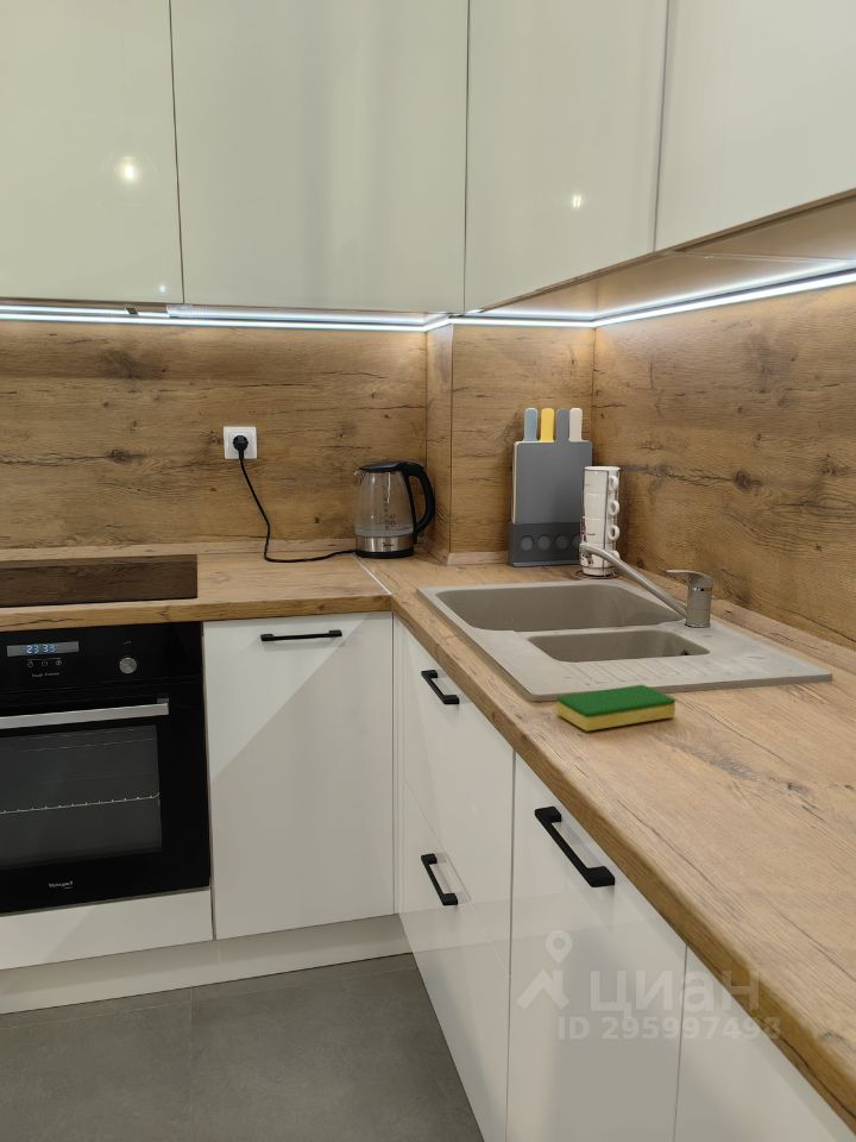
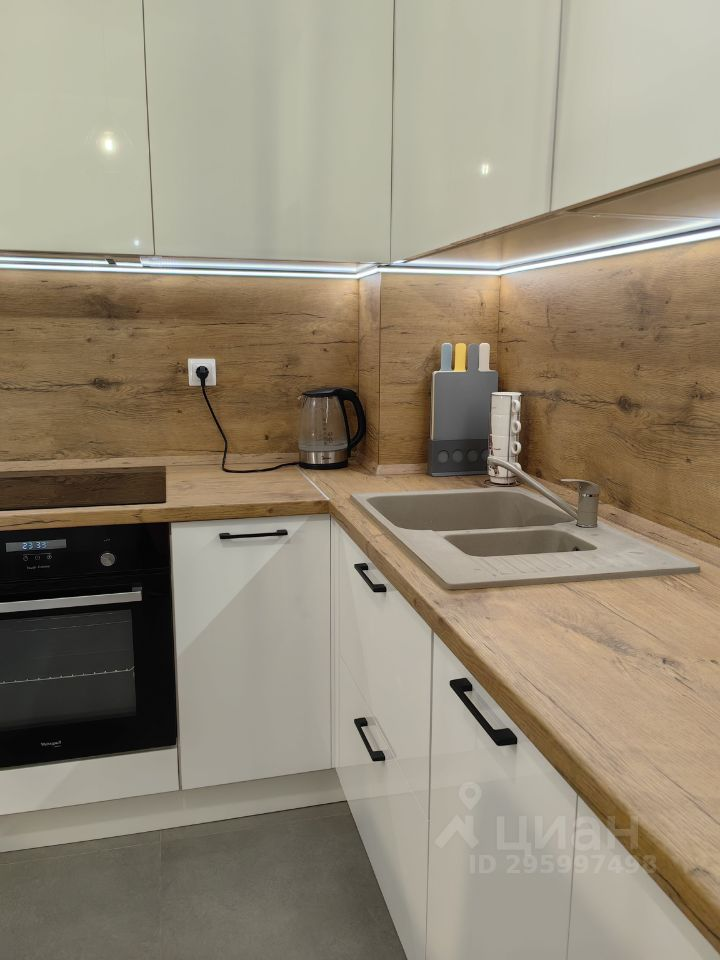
- dish sponge [555,684,676,732]
